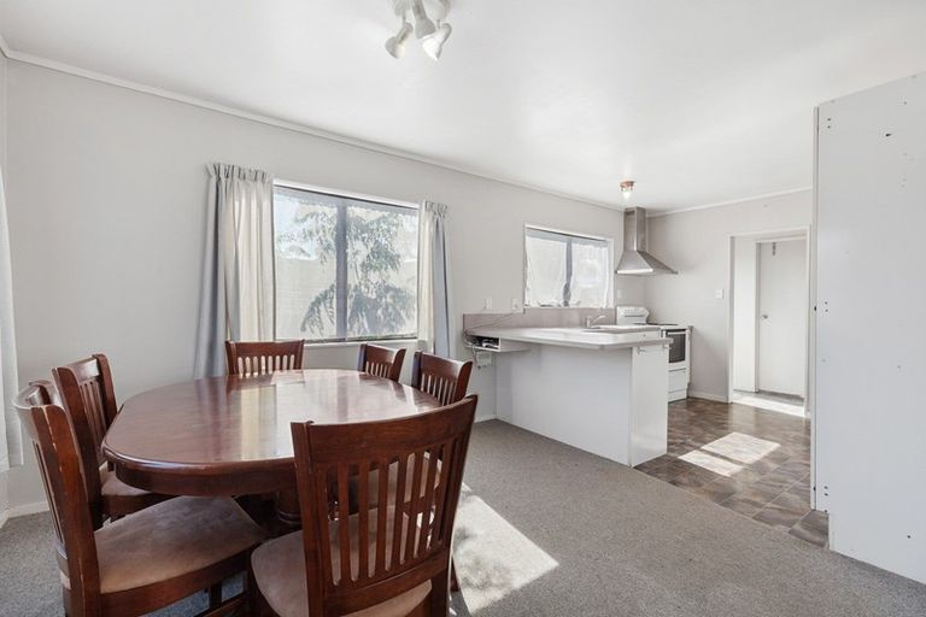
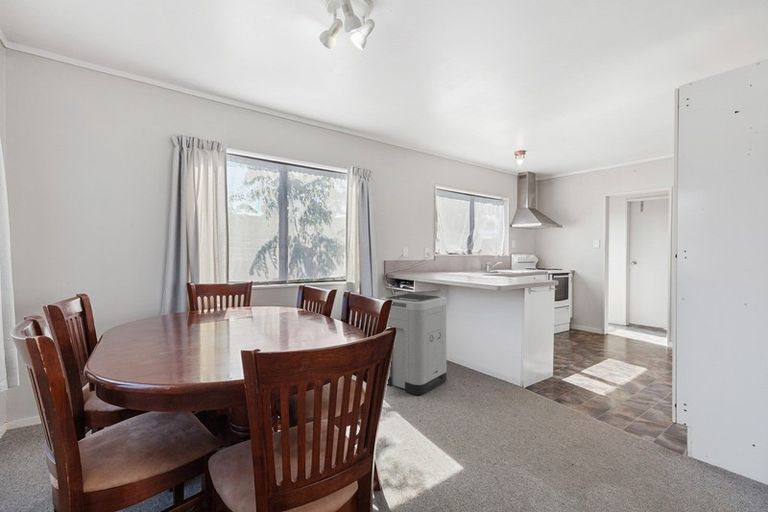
+ trash can [379,292,447,396]
